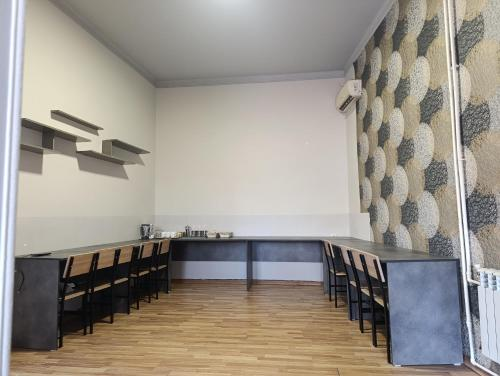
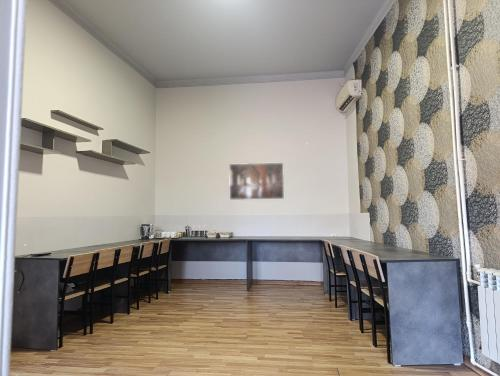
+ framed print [228,162,285,201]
